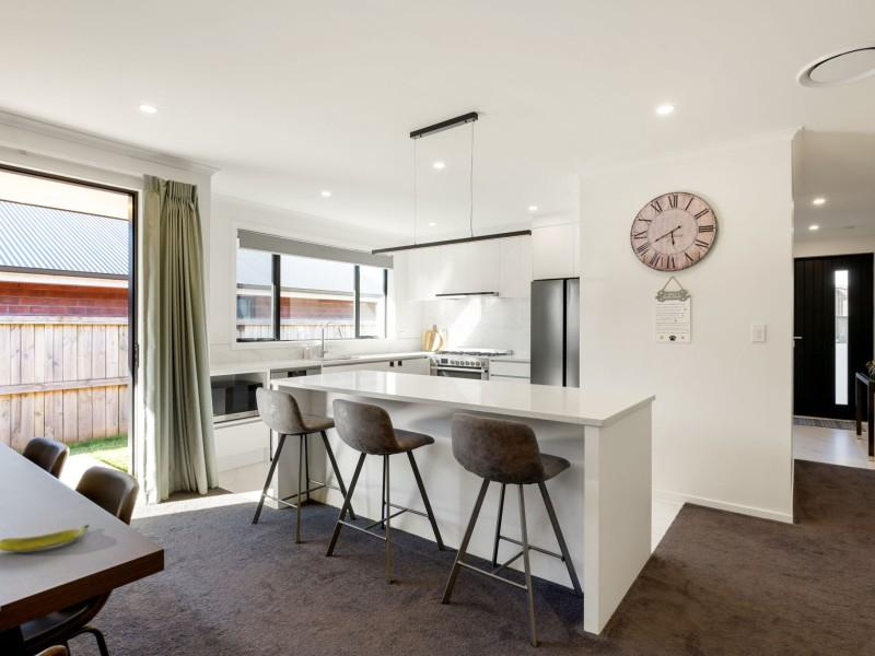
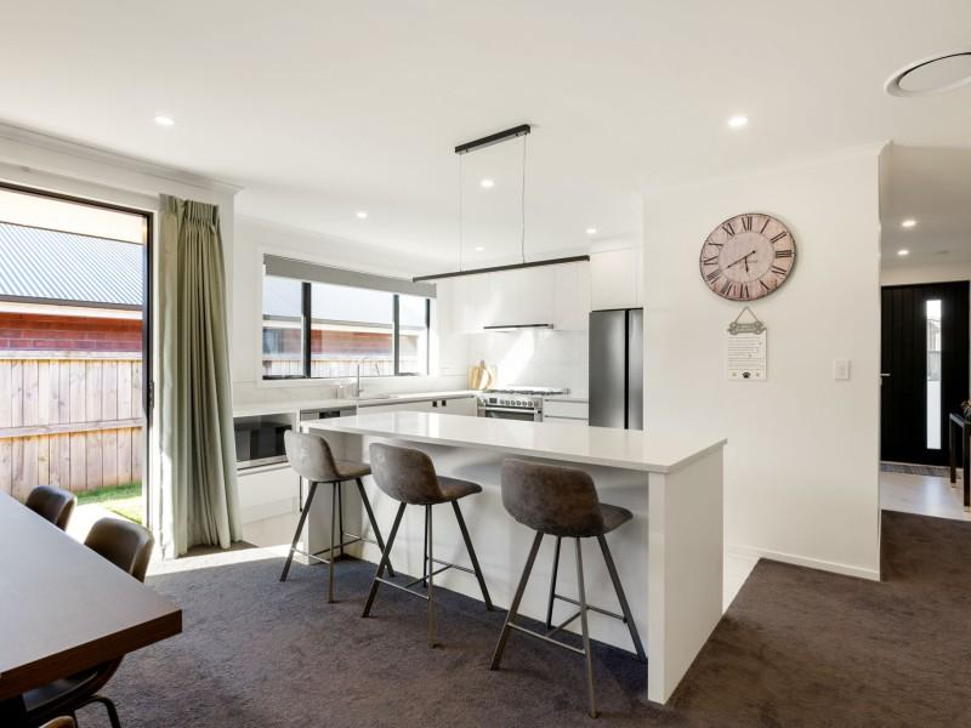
- banana [0,524,90,552]
